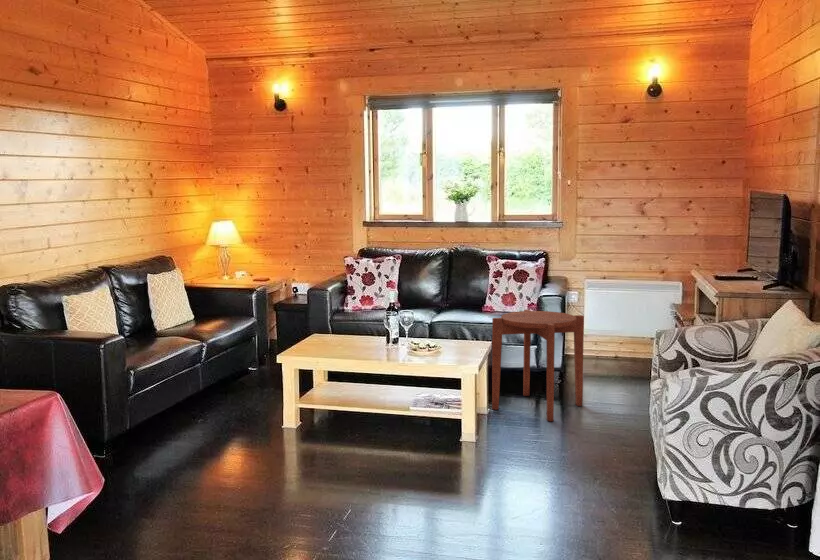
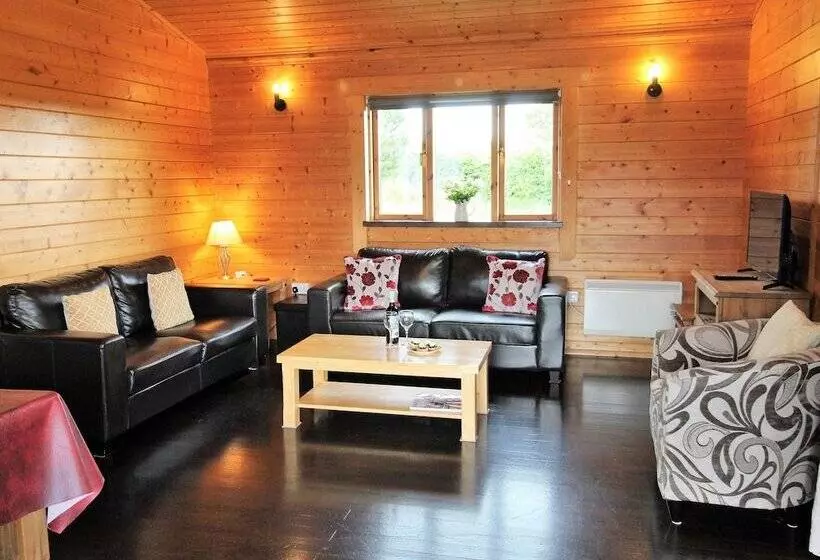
- side table [491,309,585,422]
